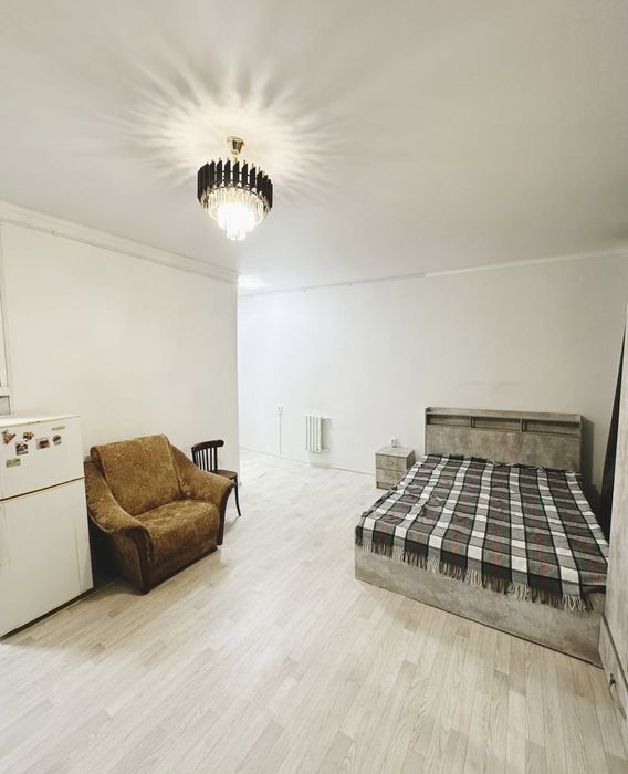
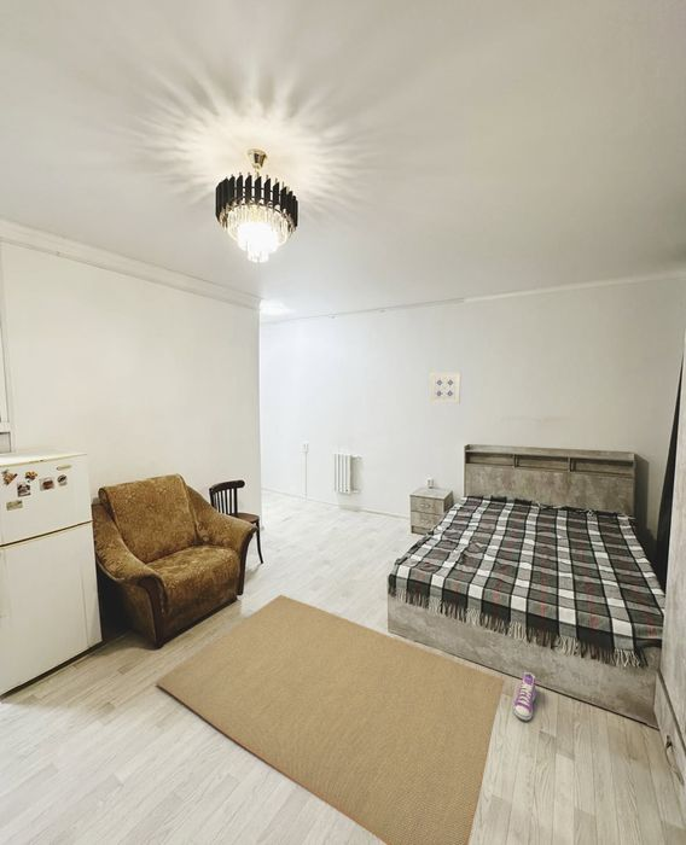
+ sneaker [512,671,536,722]
+ wall art [429,372,463,404]
+ rug [155,594,505,845]
